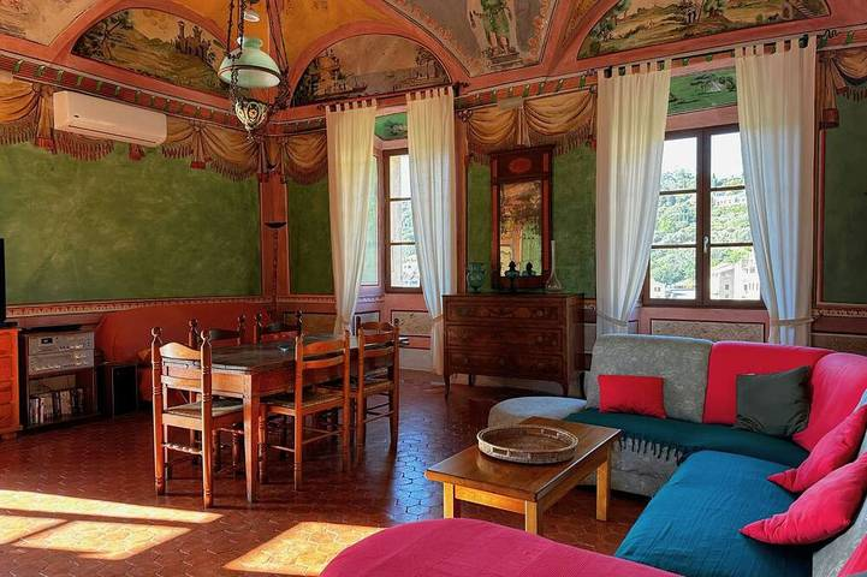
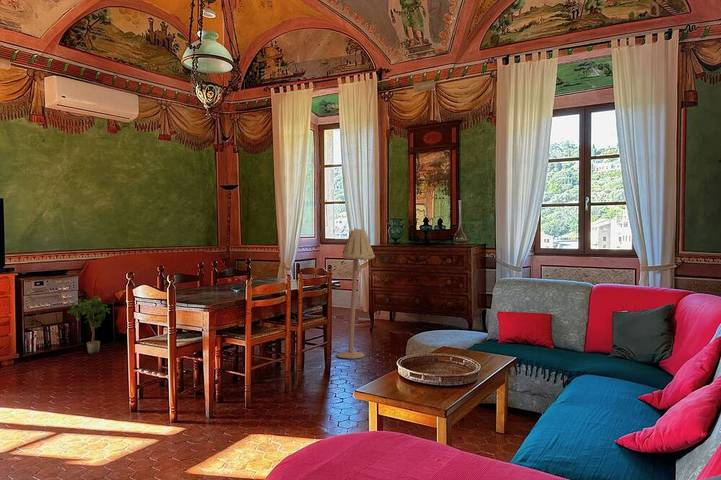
+ floor lamp [336,227,376,360]
+ potted plant [65,294,111,355]
